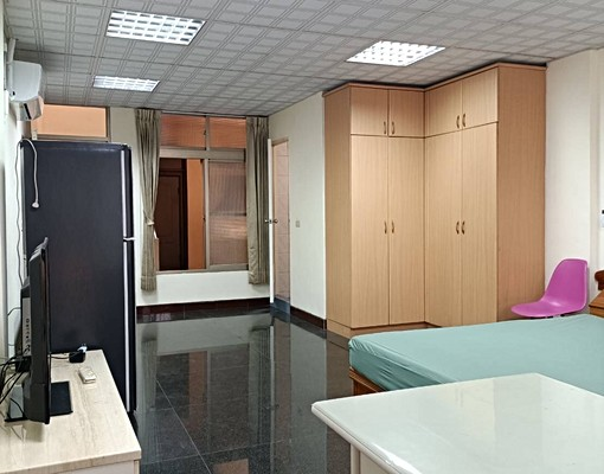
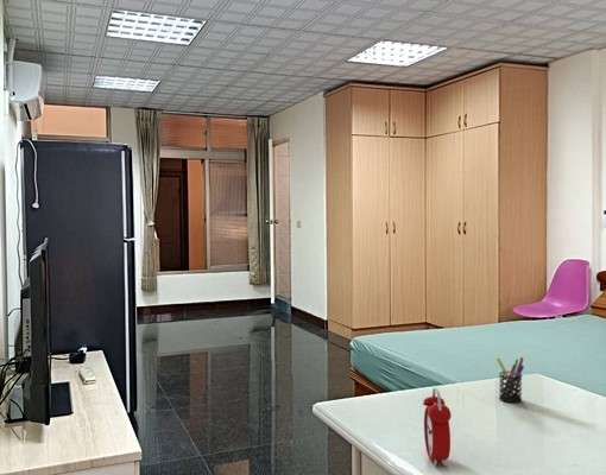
+ pen holder [495,356,525,404]
+ alarm clock [422,386,453,468]
